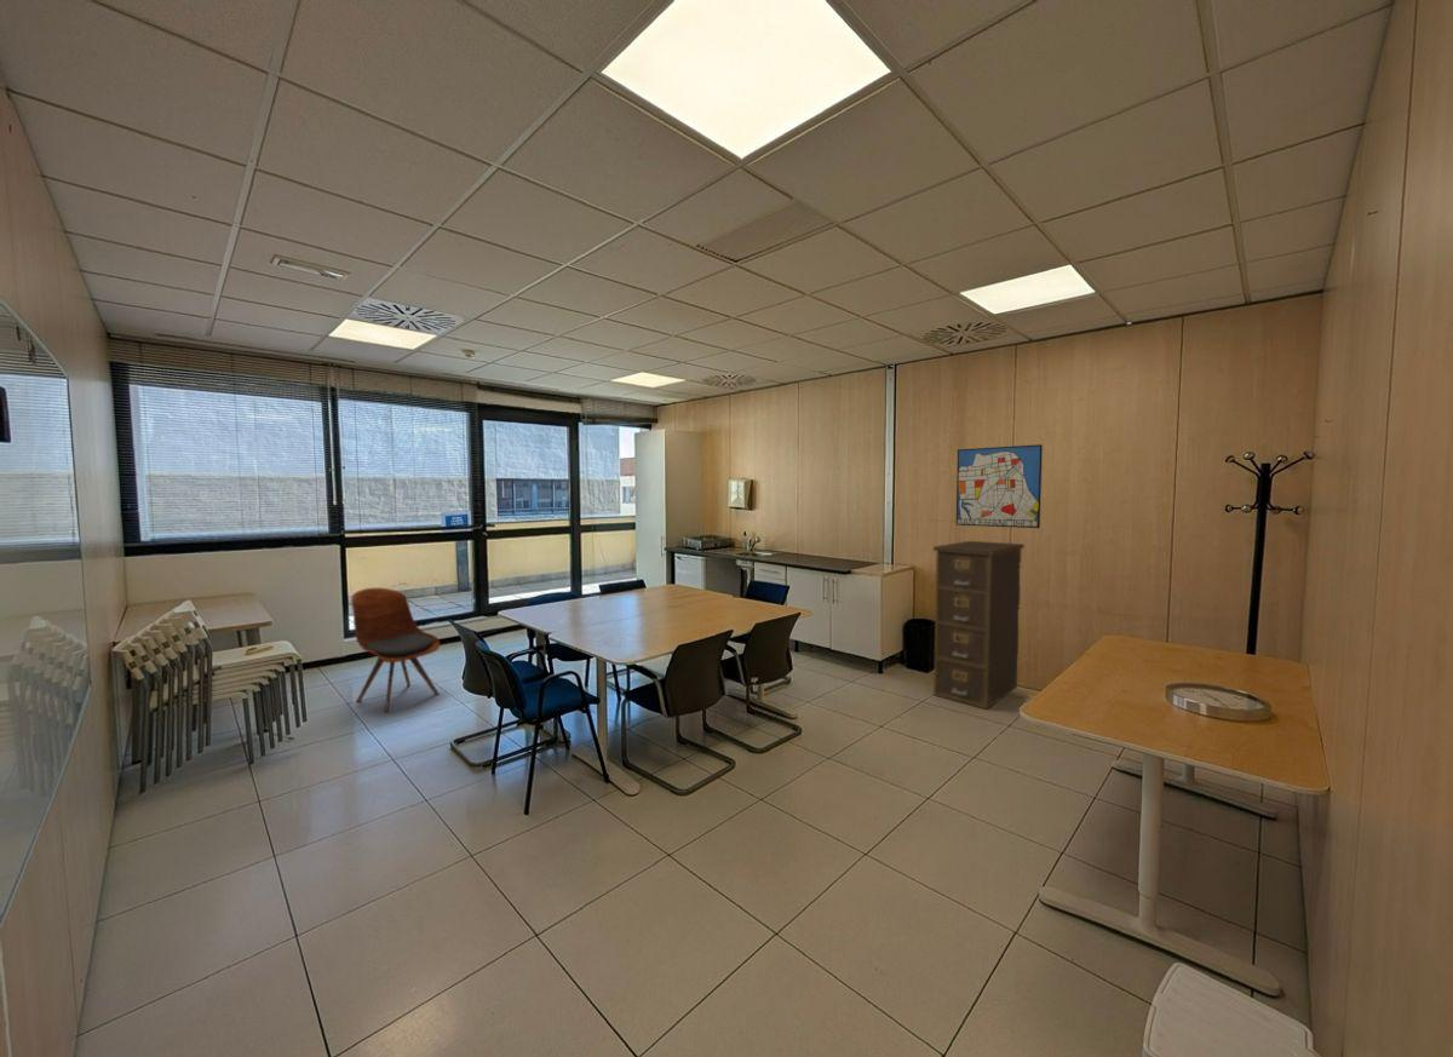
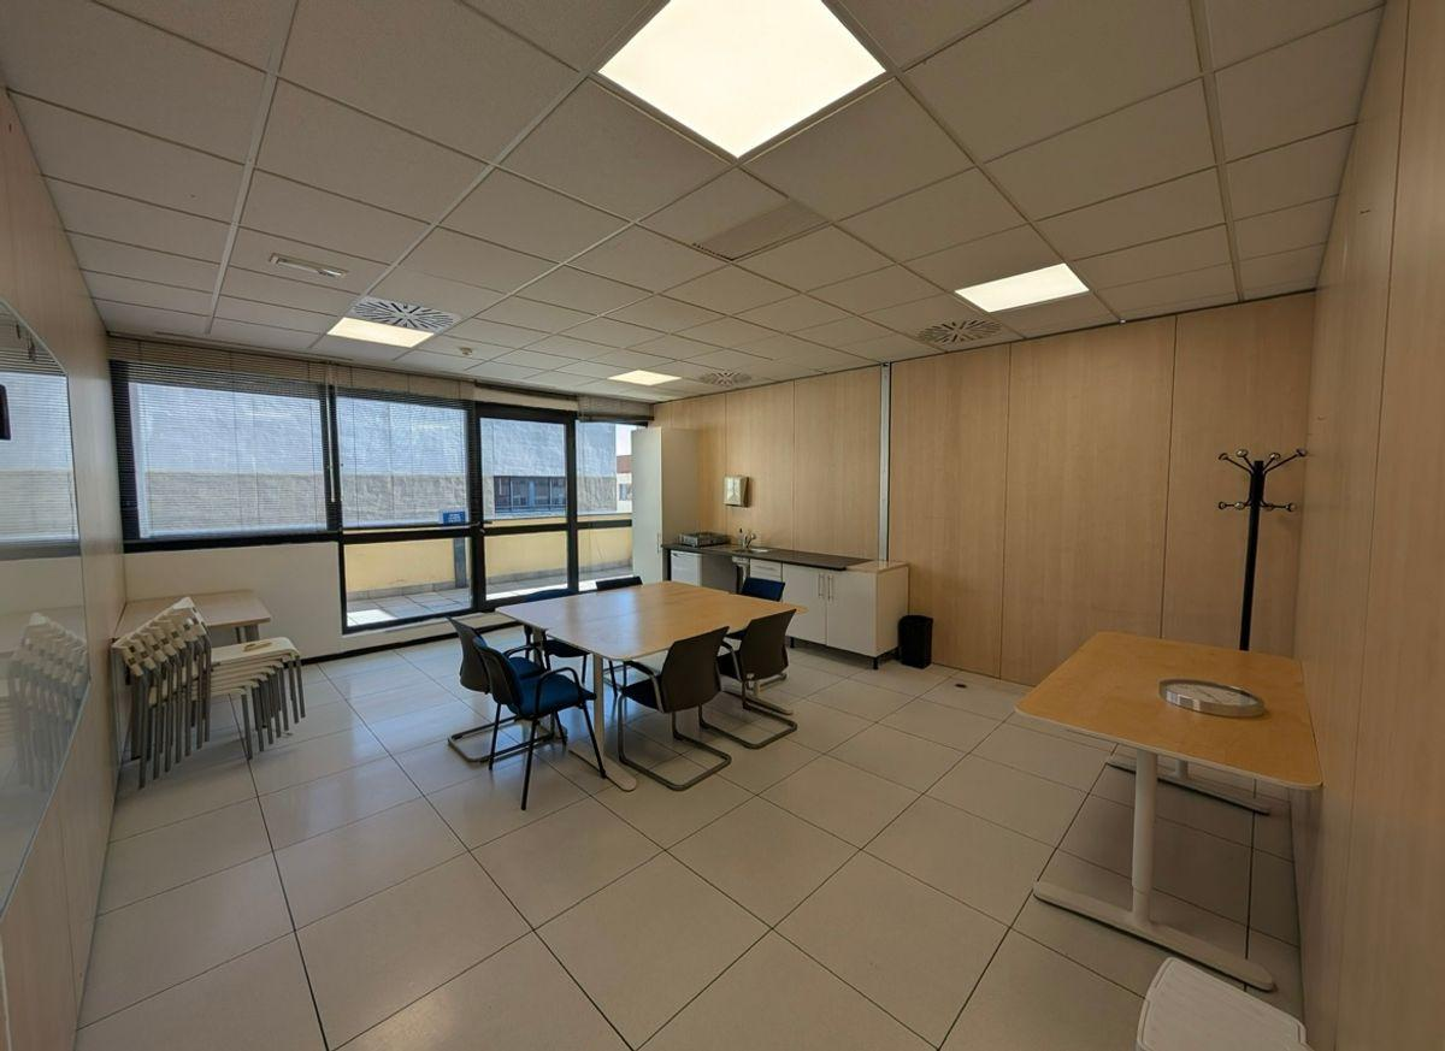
- dining chair [351,587,441,713]
- wall art [955,443,1044,529]
- filing cabinet [932,540,1026,711]
